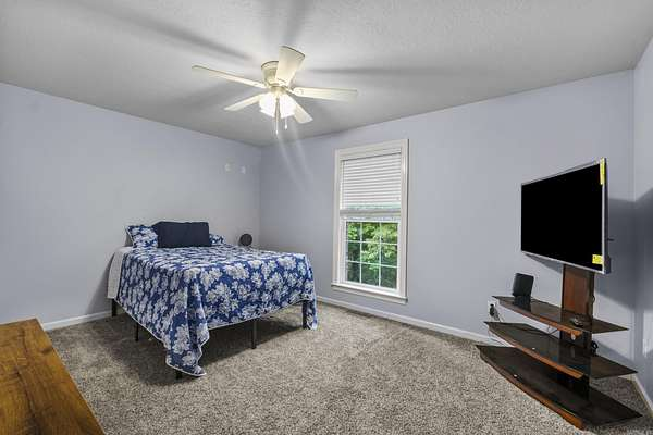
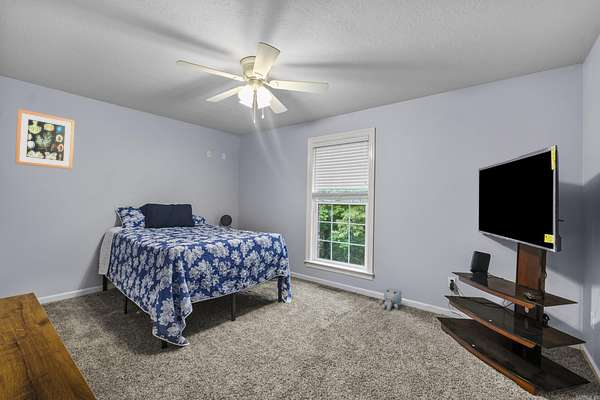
+ wall art [14,108,76,170]
+ plush toy [378,287,403,311]
